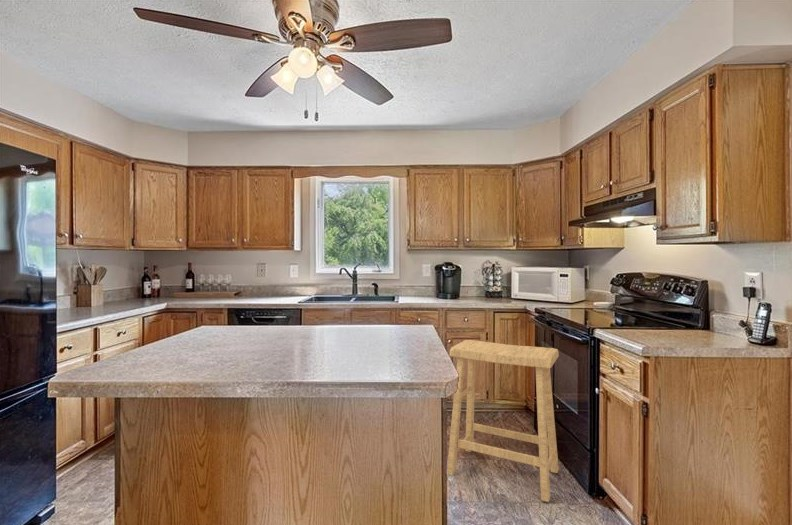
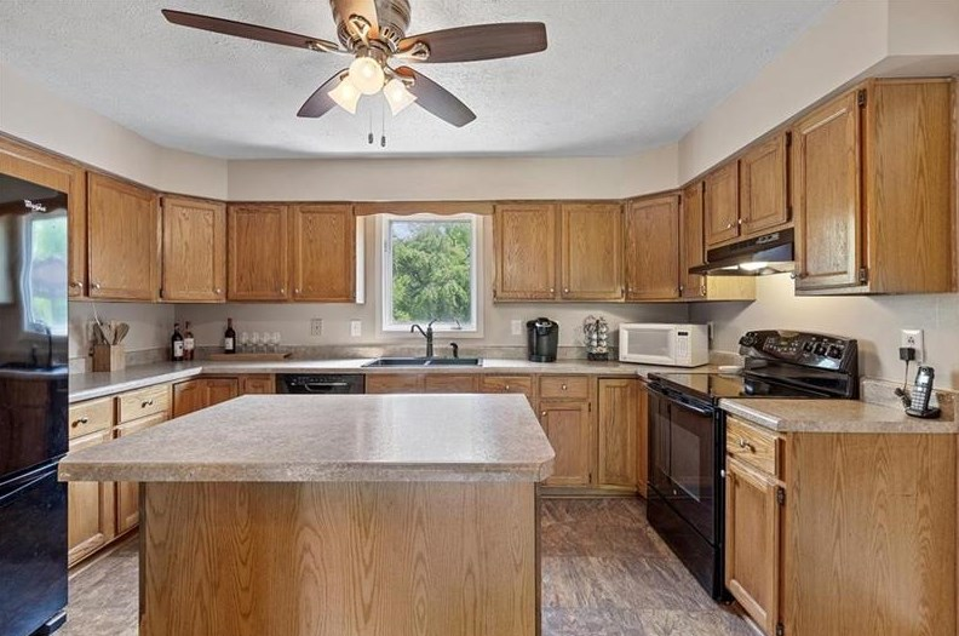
- stool [447,339,560,503]
